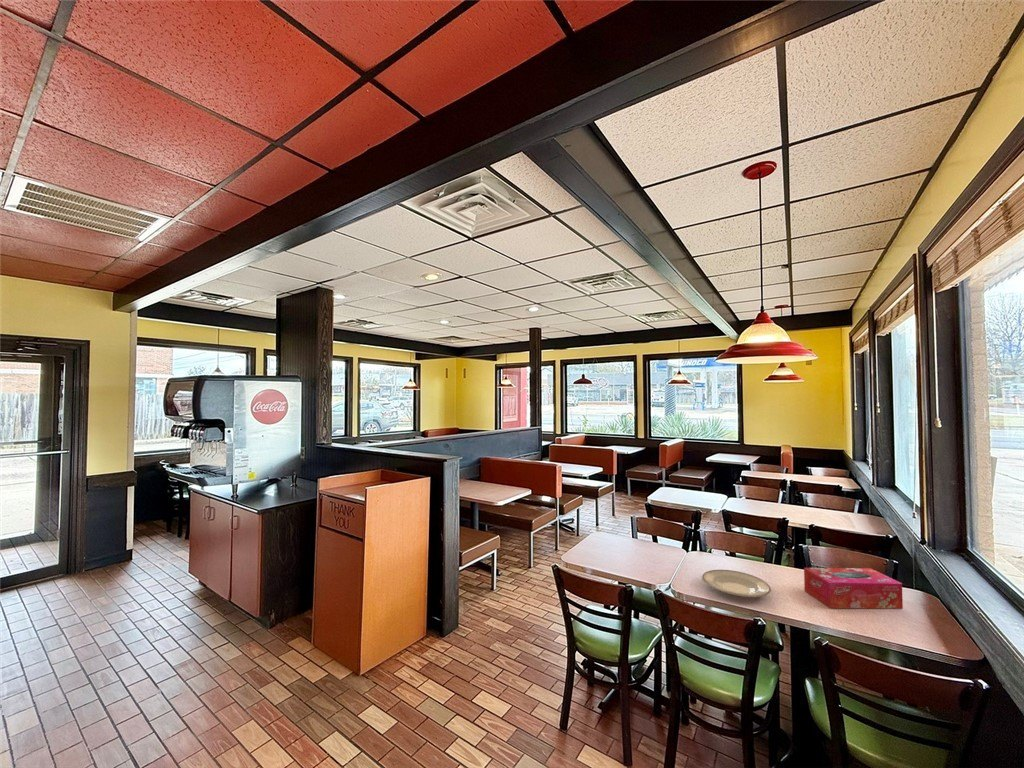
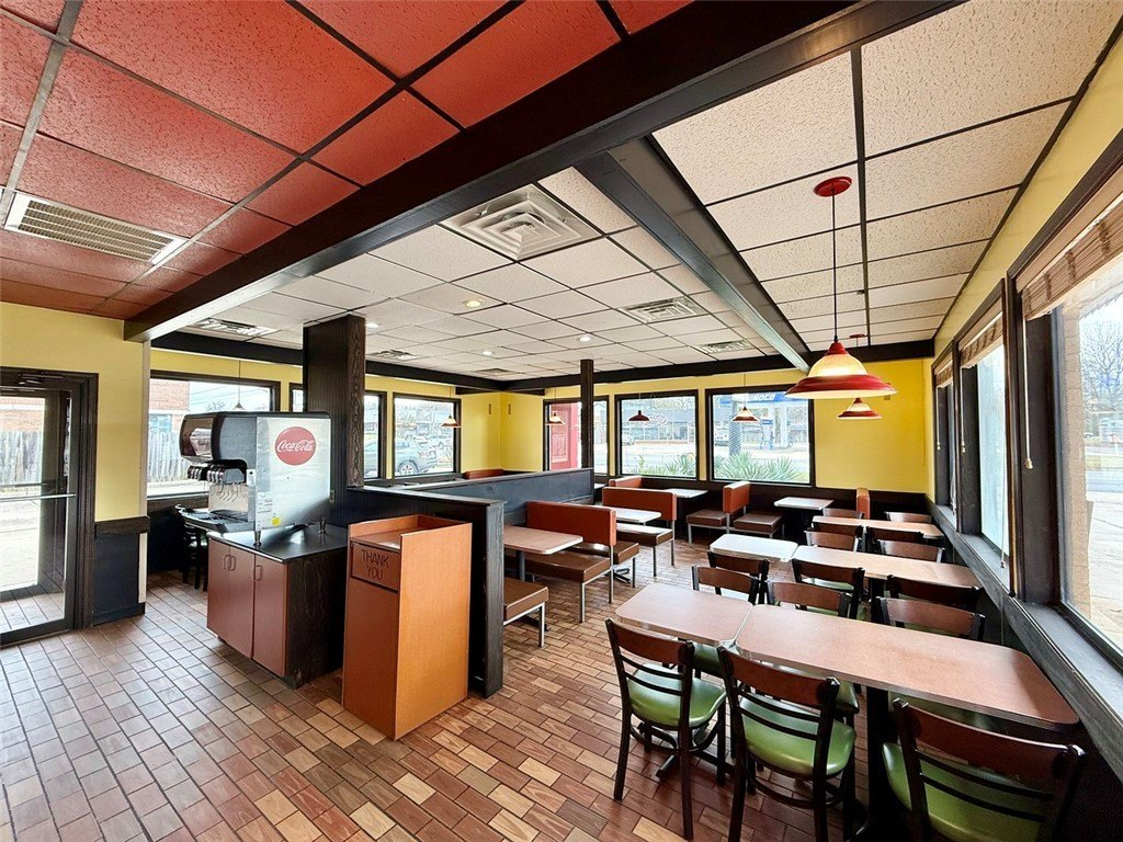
- tissue box [803,567,904,610]
- plate [701,569,772,598]
